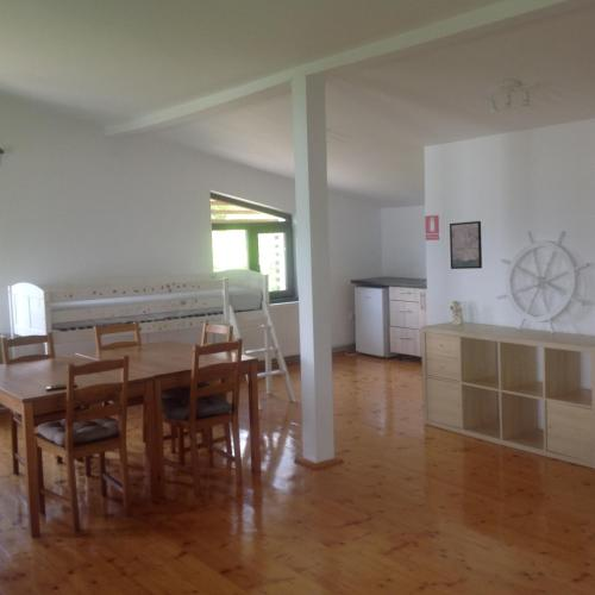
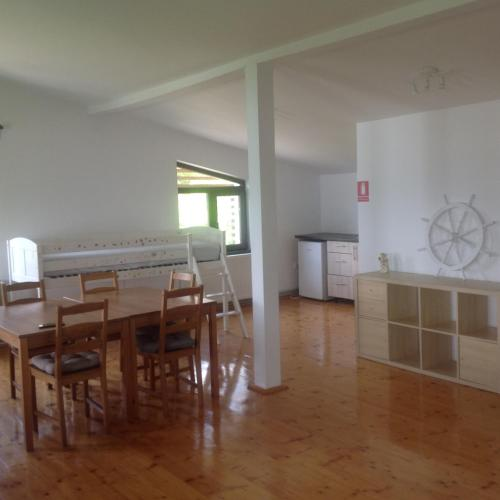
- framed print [449,220,483,270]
